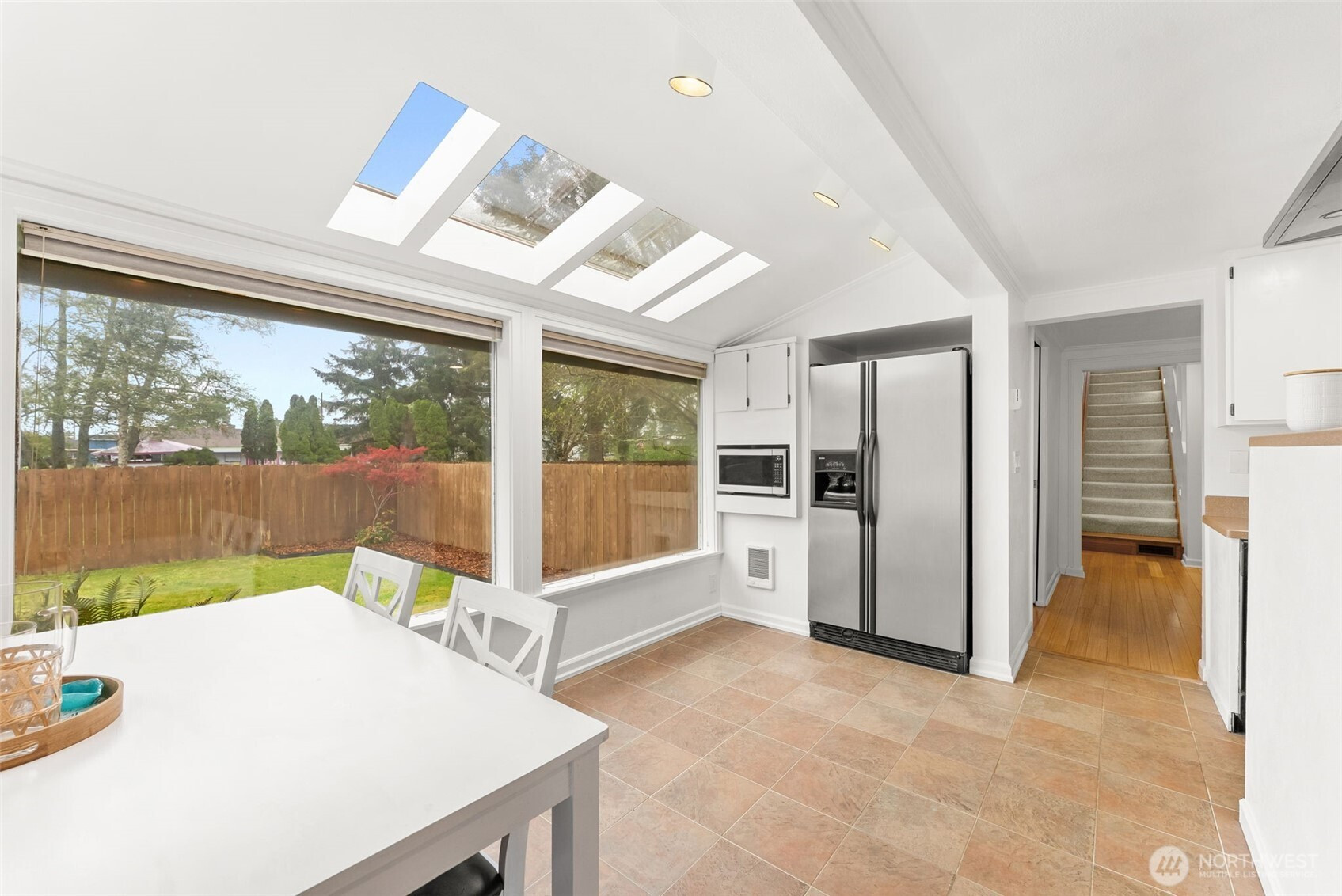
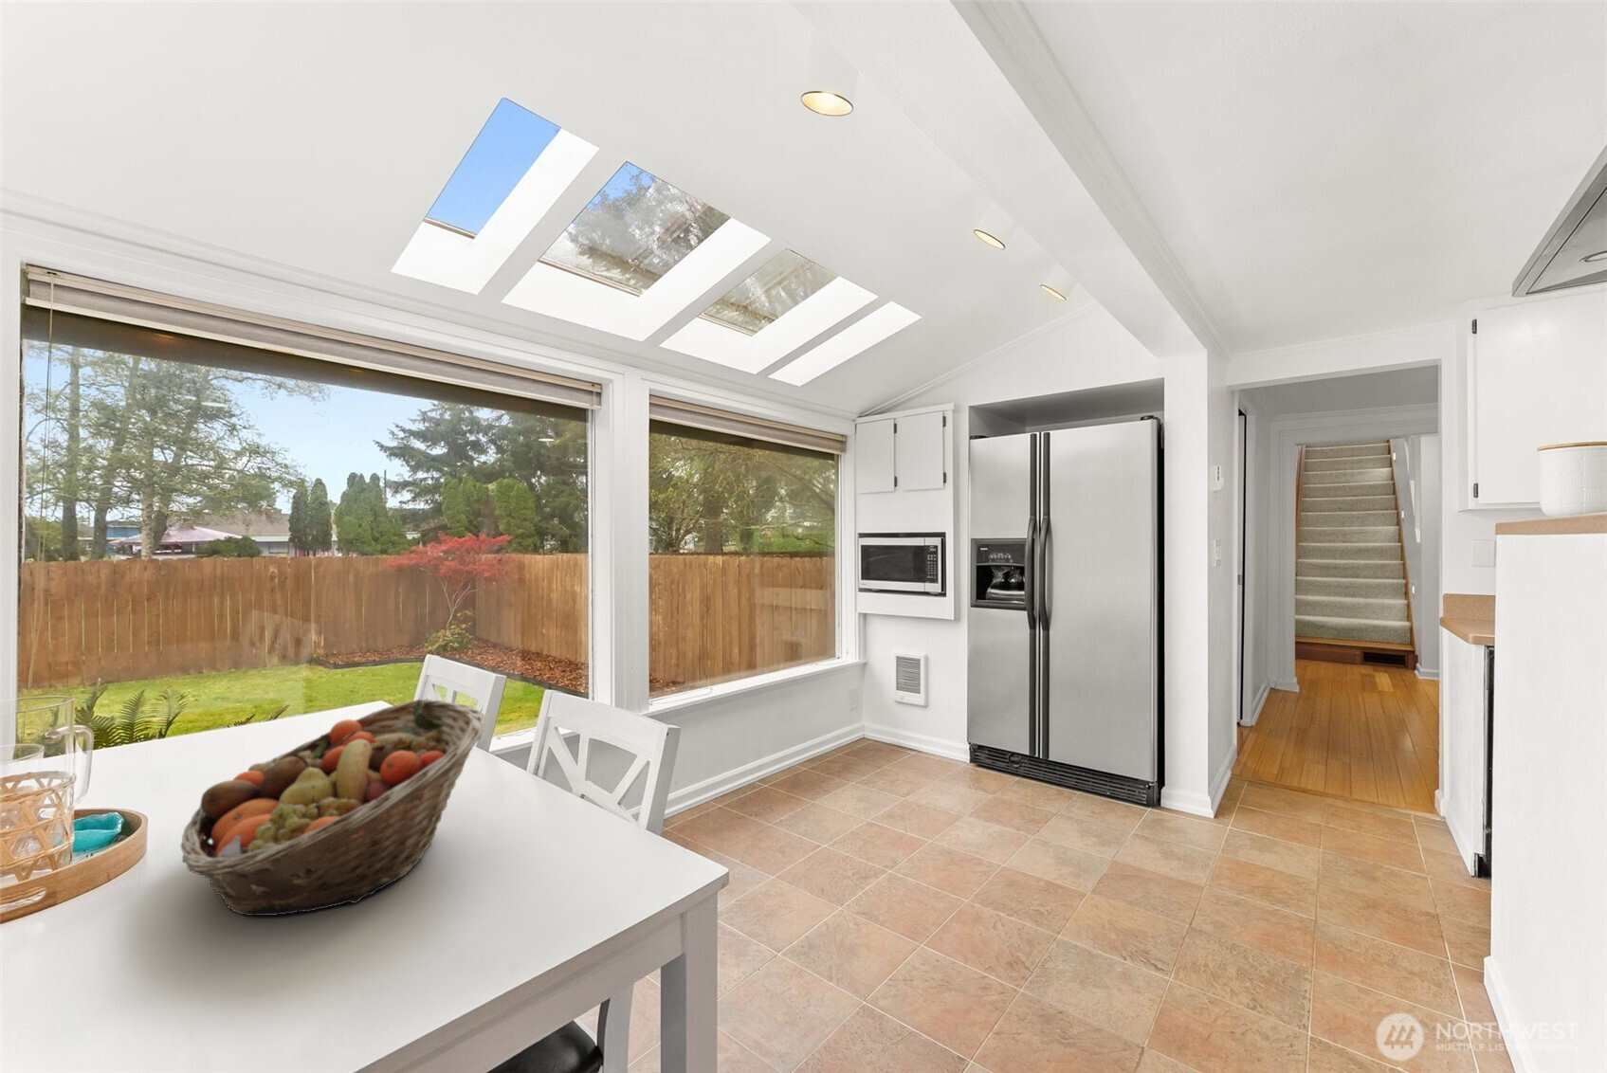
+ fruit basket [180,698,486,916]
